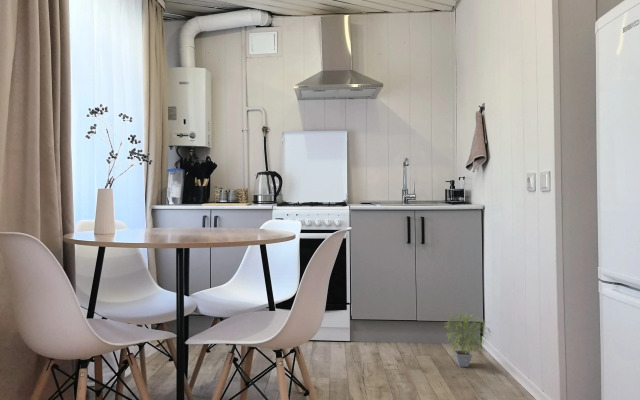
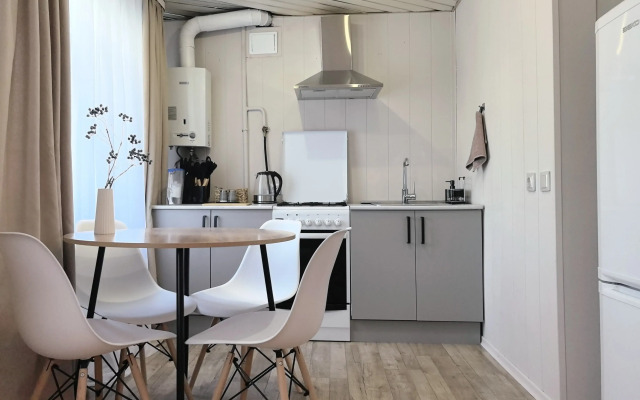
- potted plant [442,310,492,368]
